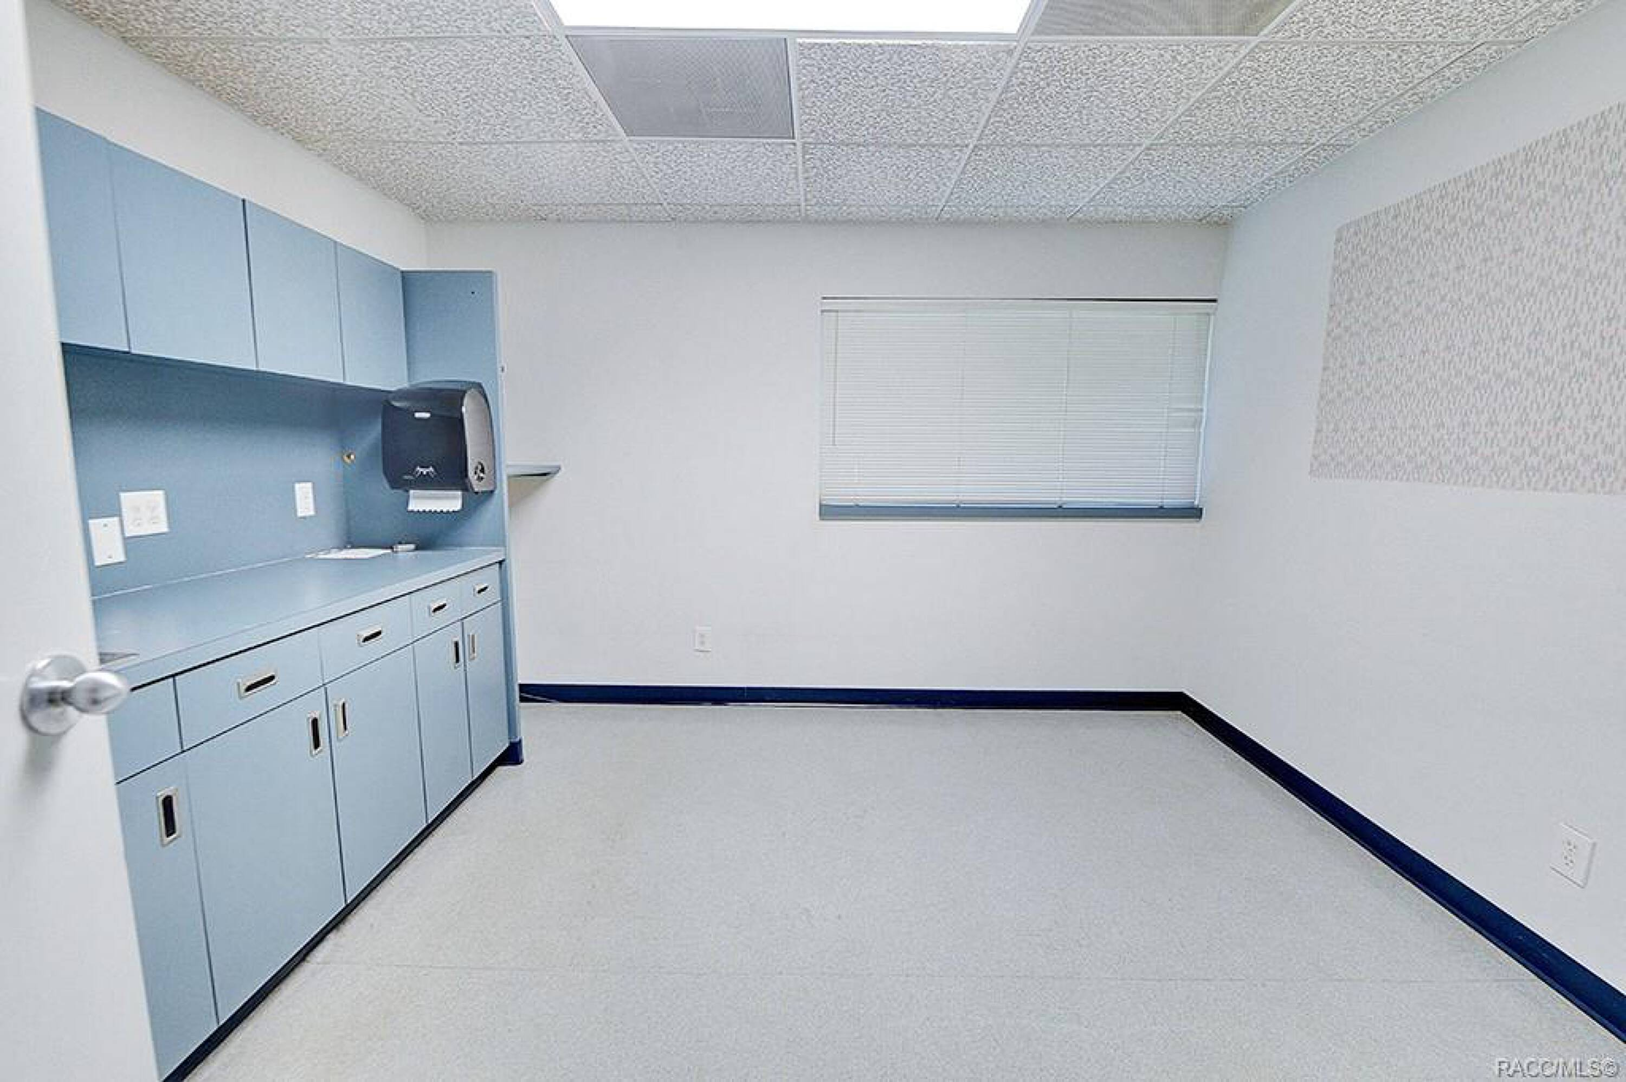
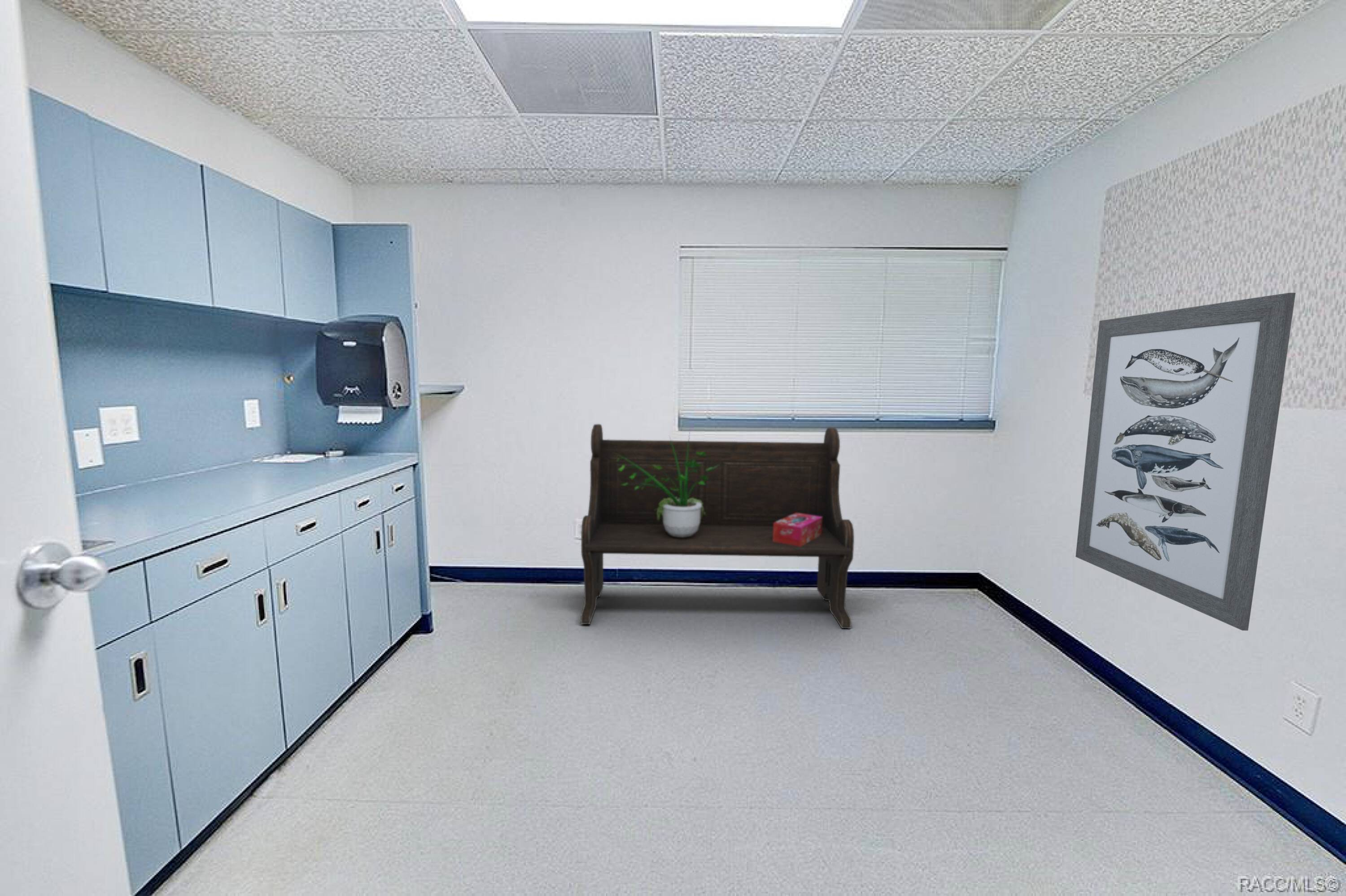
+ bench [581,423,855,629]
+ tissue box [773,513,822,547]
+ potted plant [614,430,718,537]
+ wall art [1075,292,1296,631]
